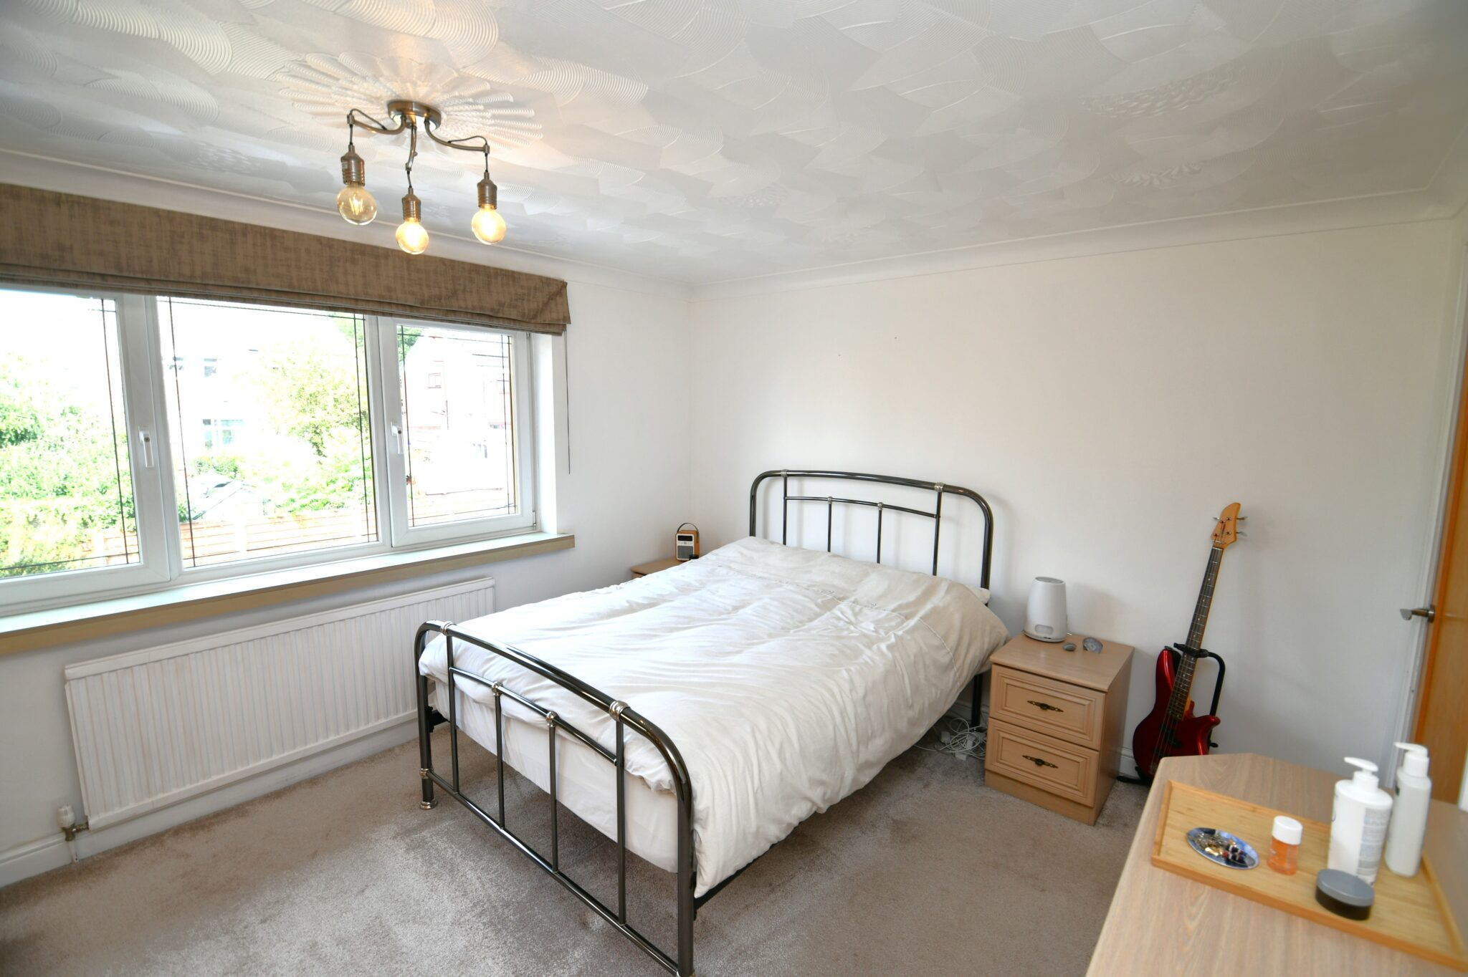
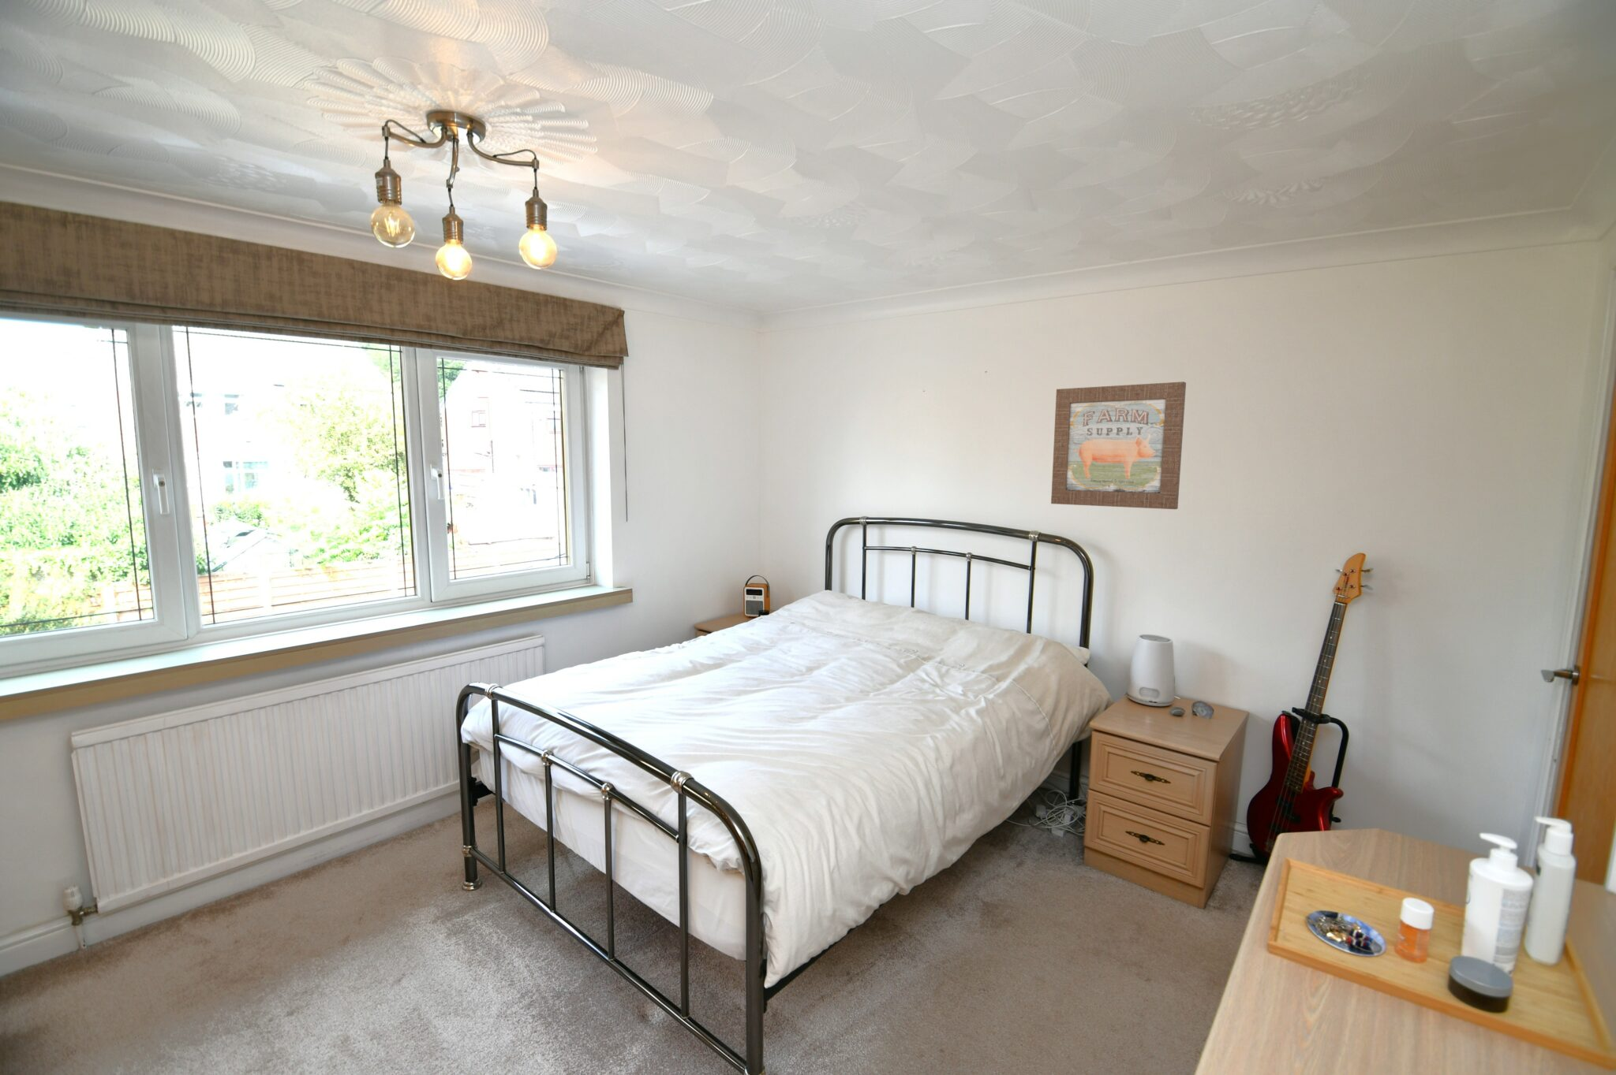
+ wall art [1051,380,1186,510]
